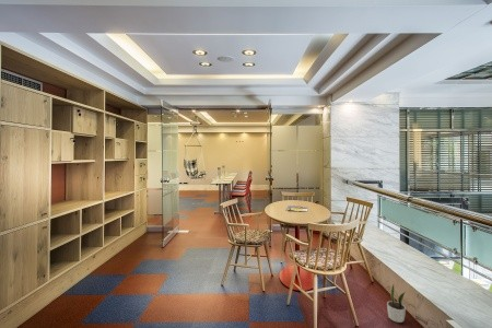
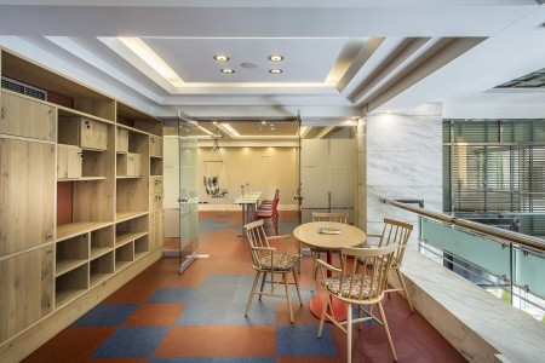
- potted plant [386,283,407,324]
